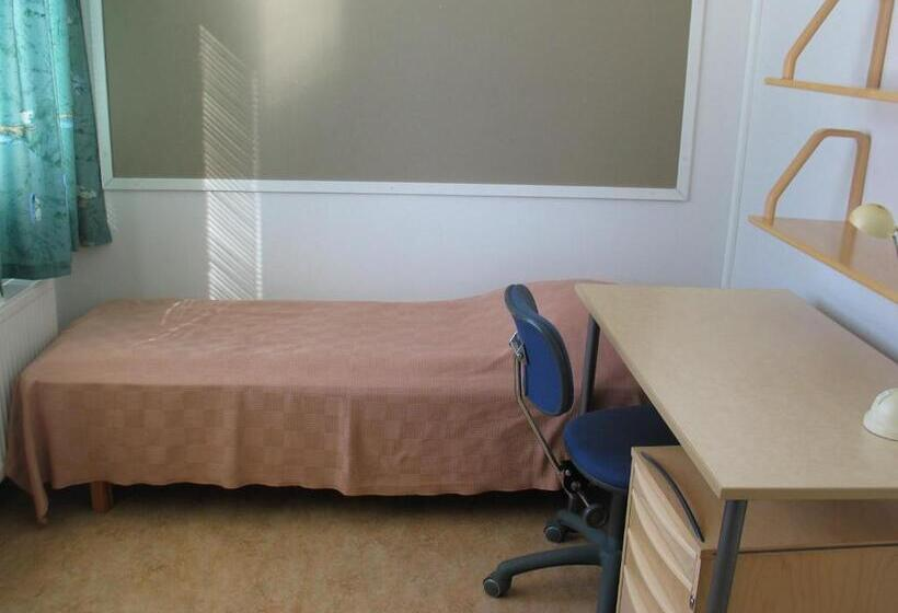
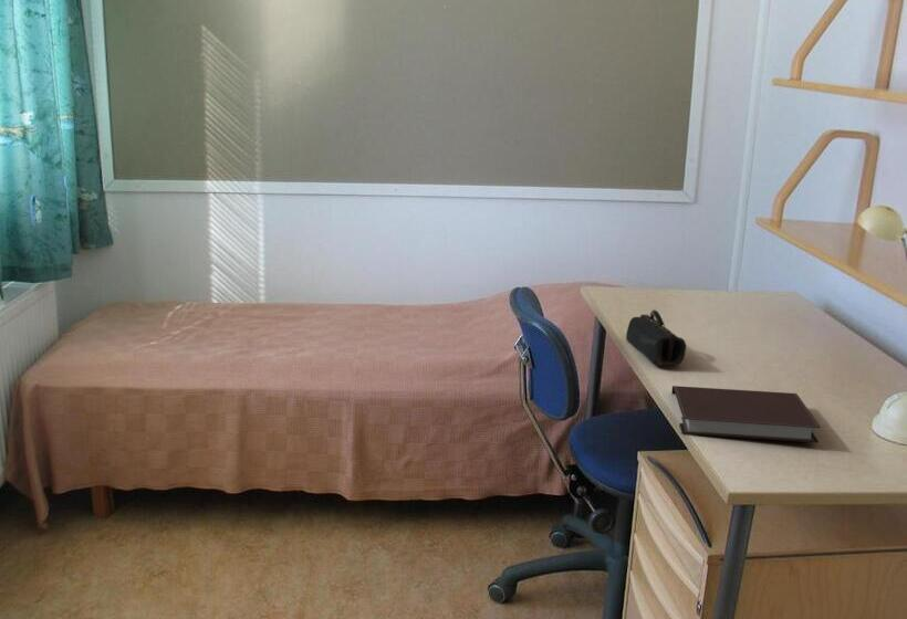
+ notebook [670,385,822,444]
+ pencil case [625,308,687,366]
